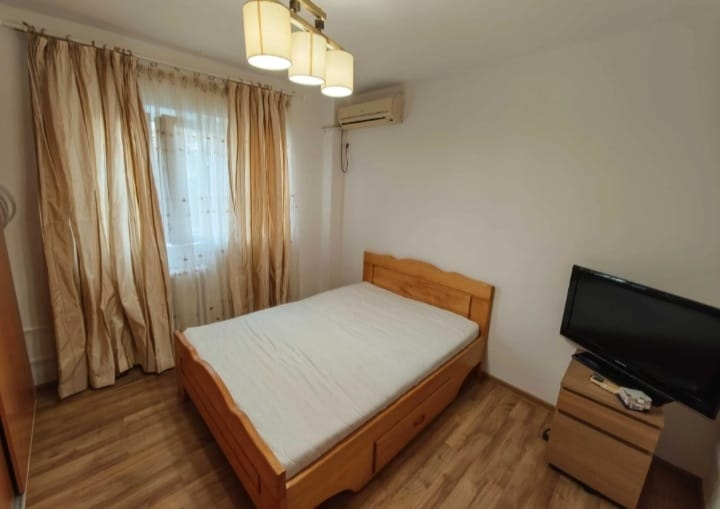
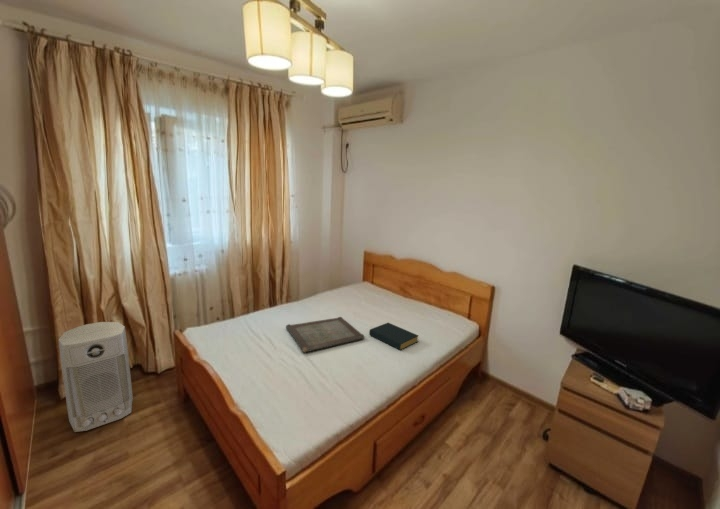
+ serving tray [285,316,366,354]
+ hardback book [368,322,419,351]
+ air purifier [58,321,134,433]
